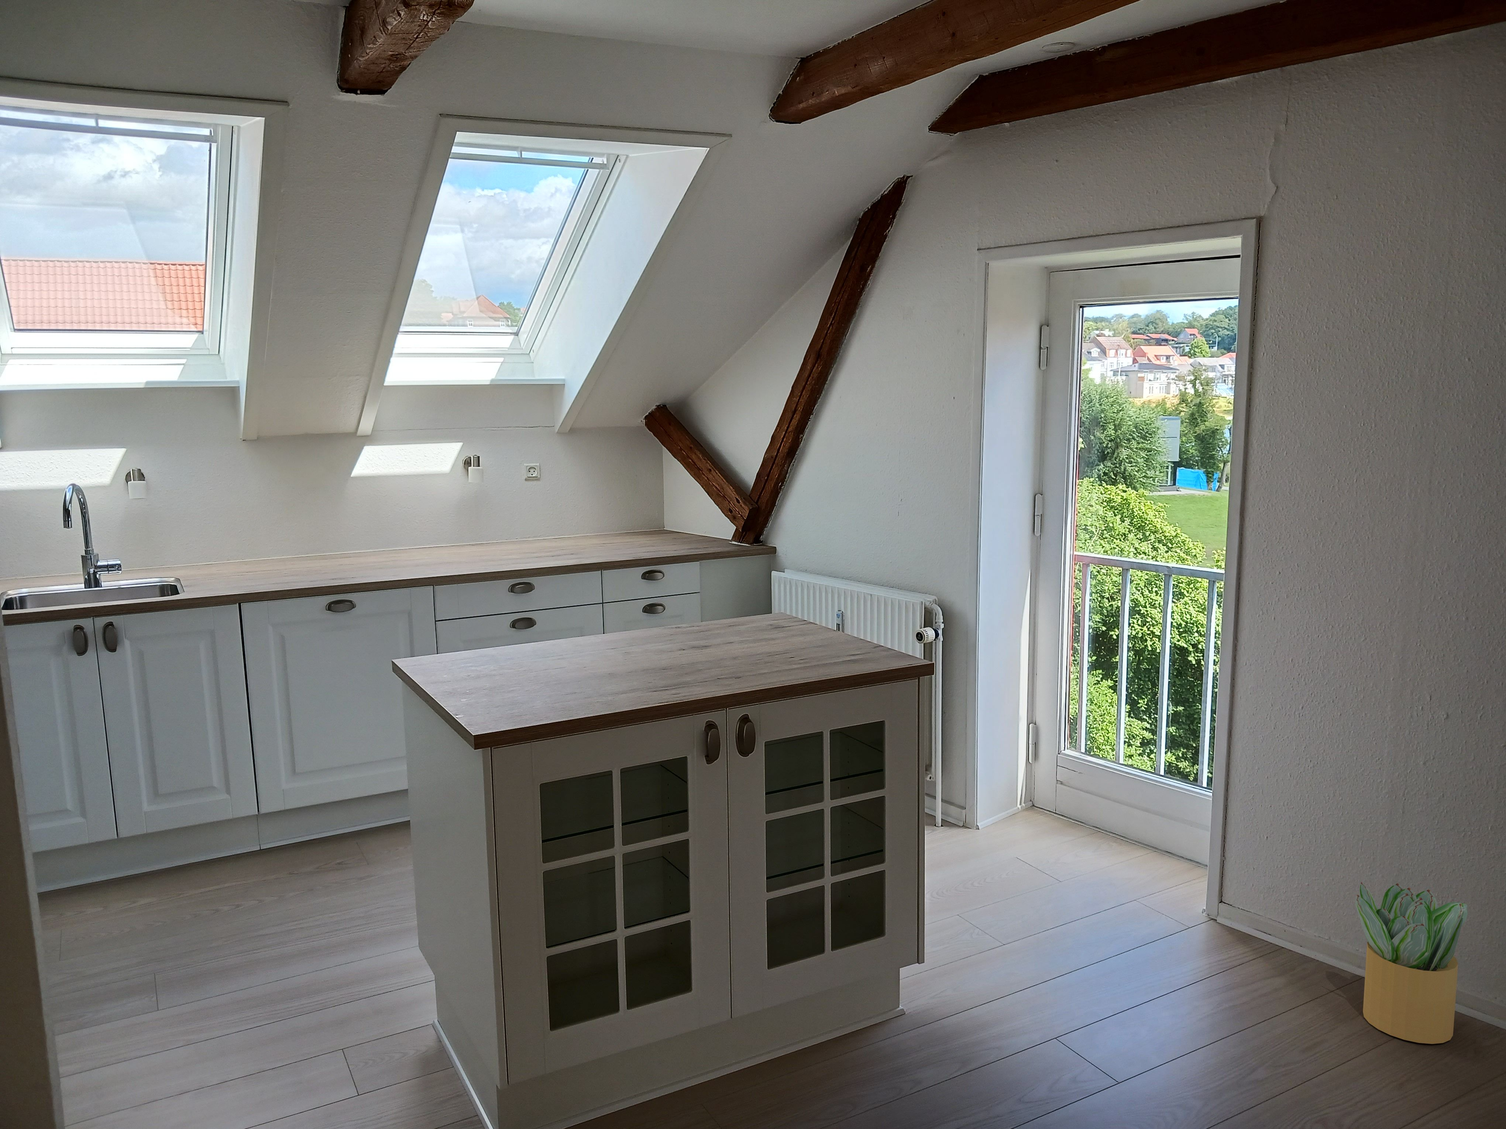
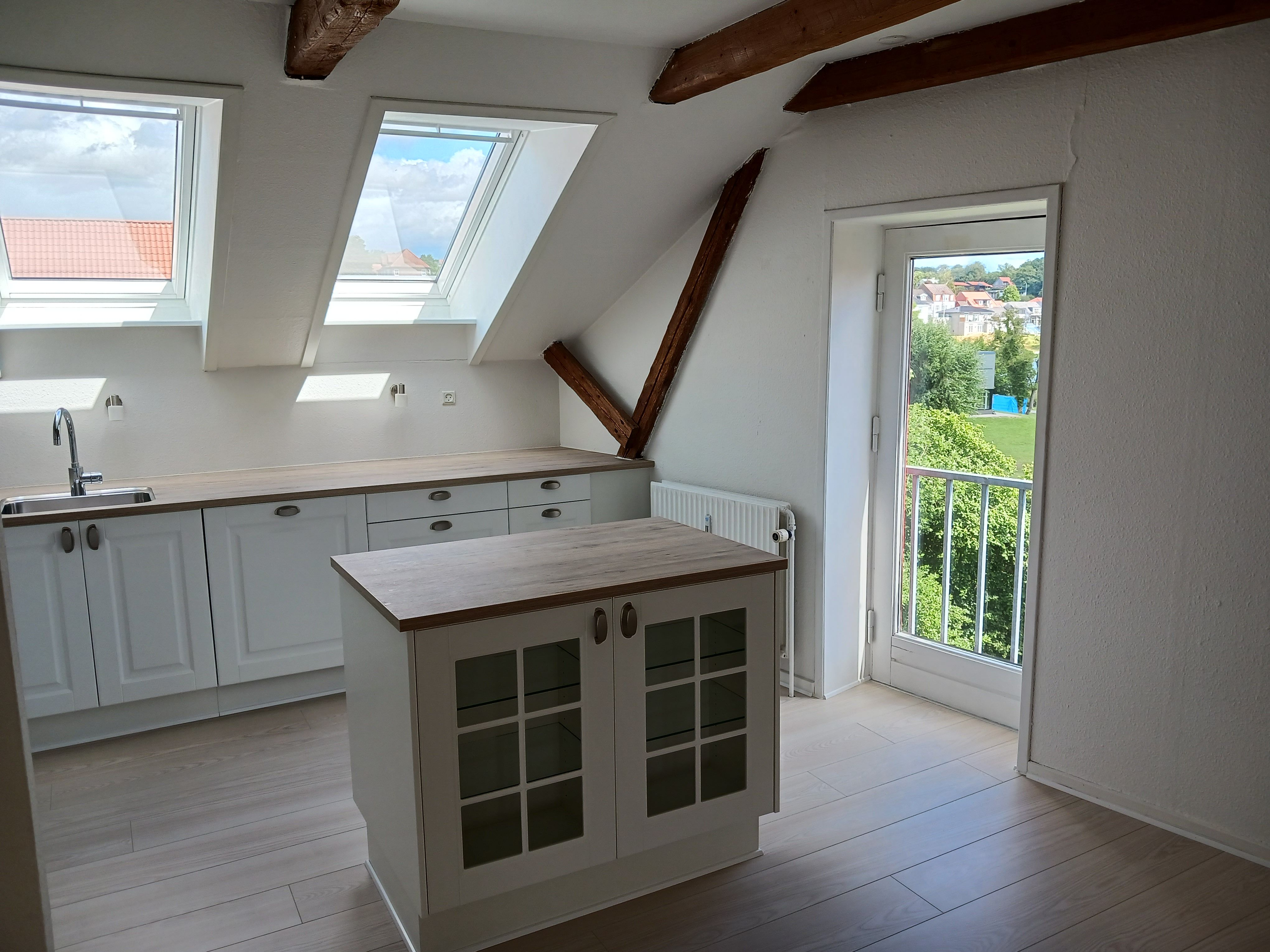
- potted plant [1354,882,1468,1044]
